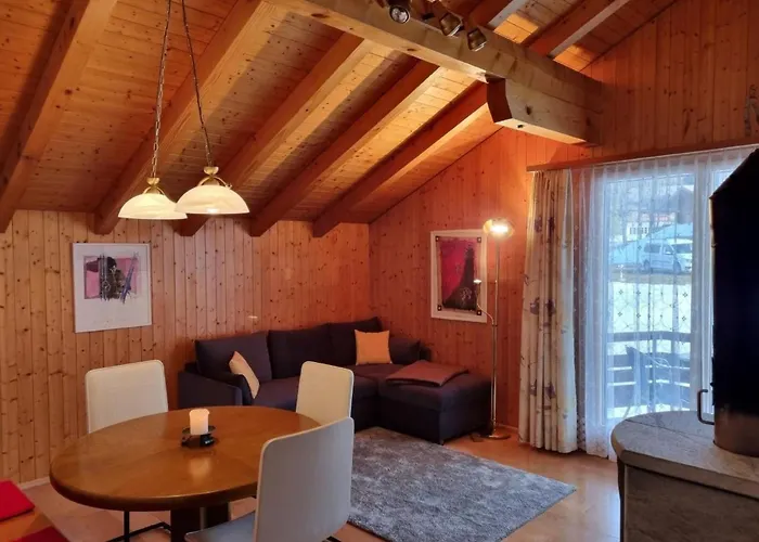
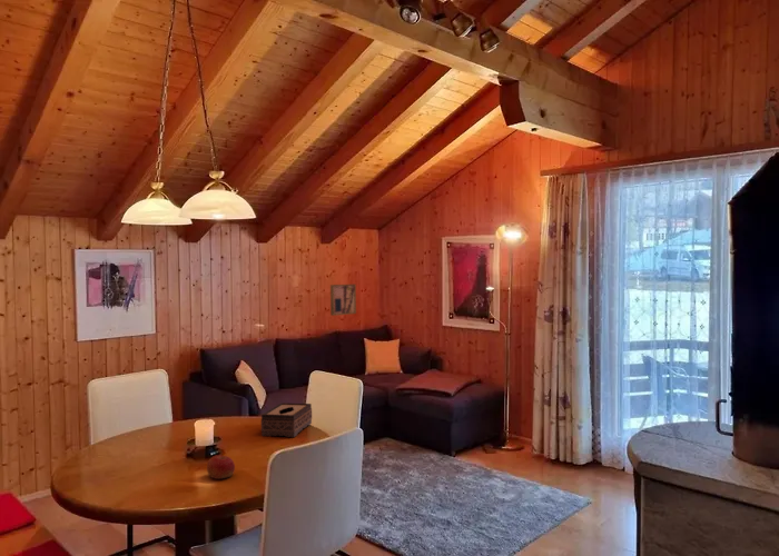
+ apple [206,454,236,480]
+ wall art [329,284,357,317]
+ tissue box [260,401,313,438]
